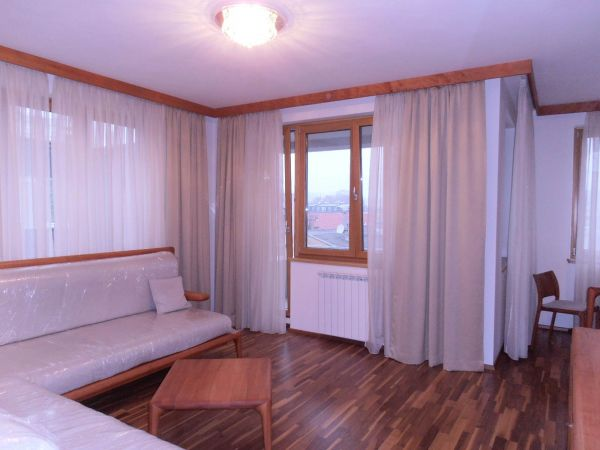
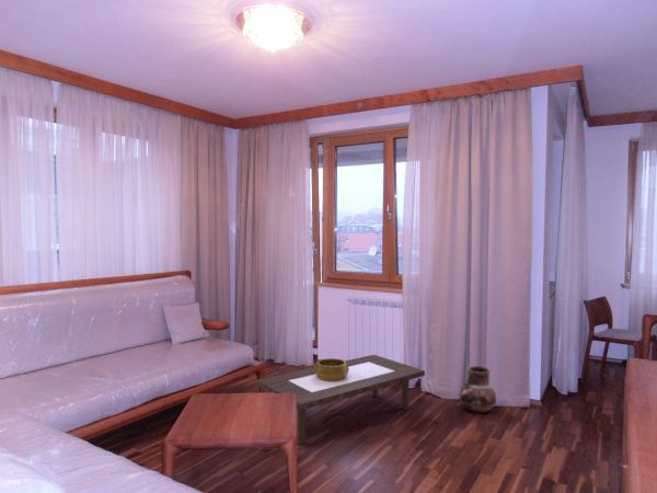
+ ceramic pot [459,365,497,414]
+ coffee table [255,354,426,446]
+ decorative bowl [313,357,349,381]
